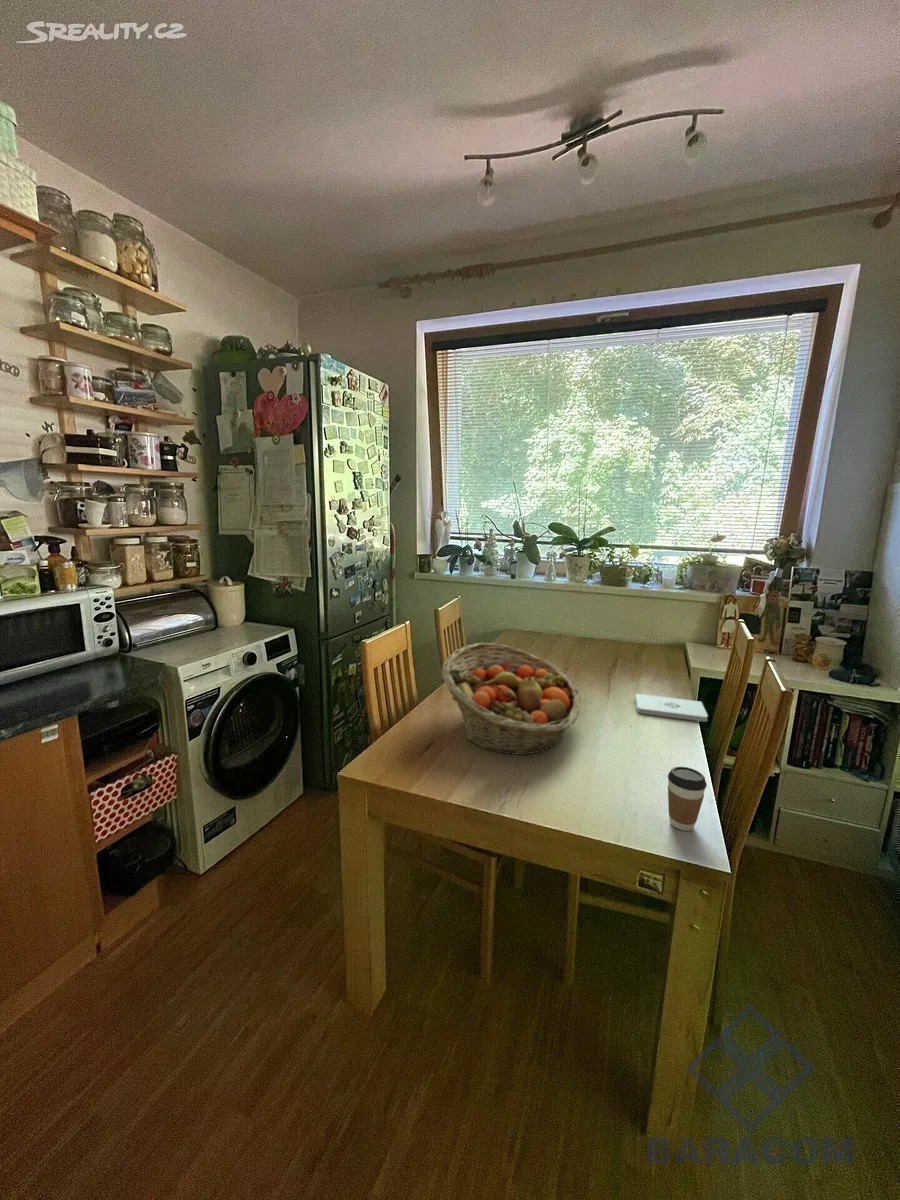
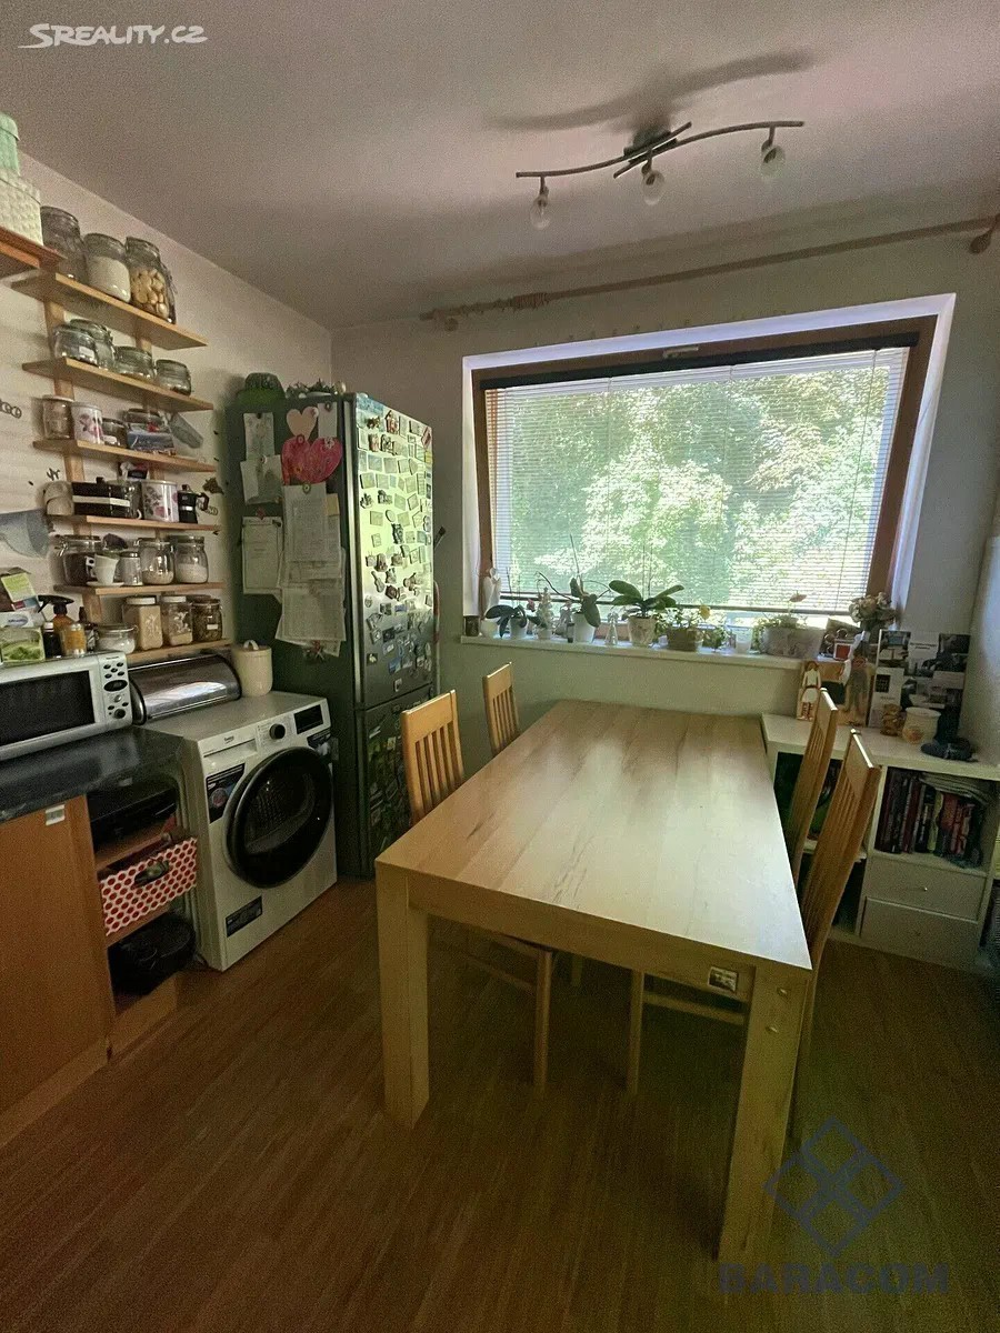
- fruit basket [441,642,581,756]
- notepad [634,693,709,723]
- coffee cup [667,766,708,832]
